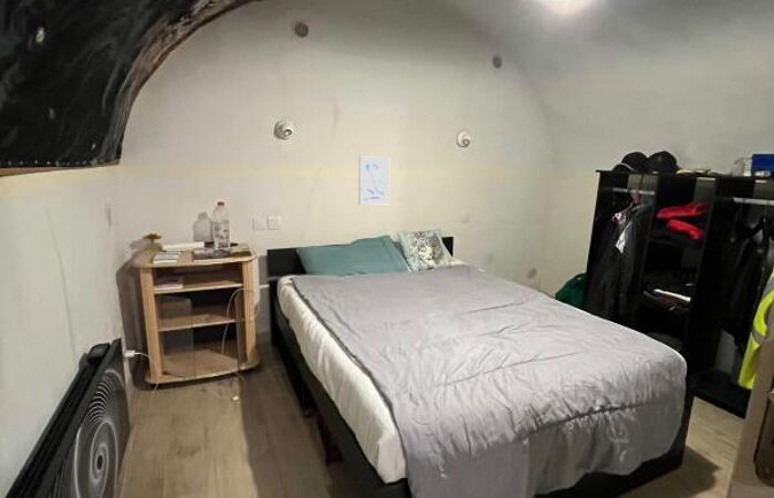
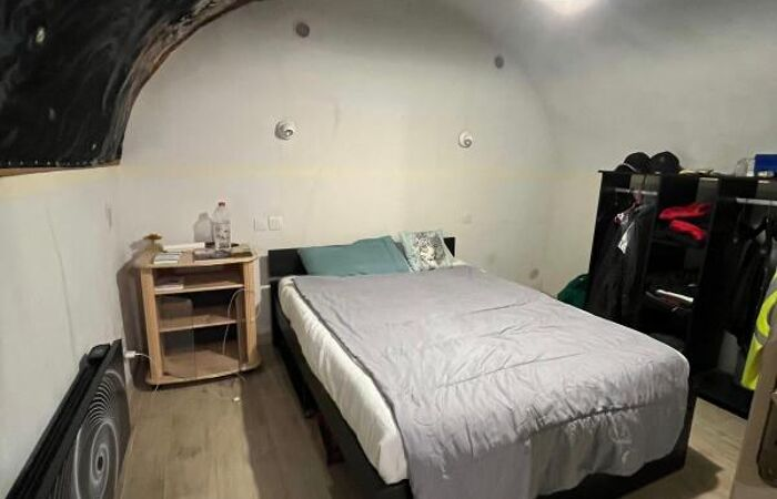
- wall art [358,155,391,206]
